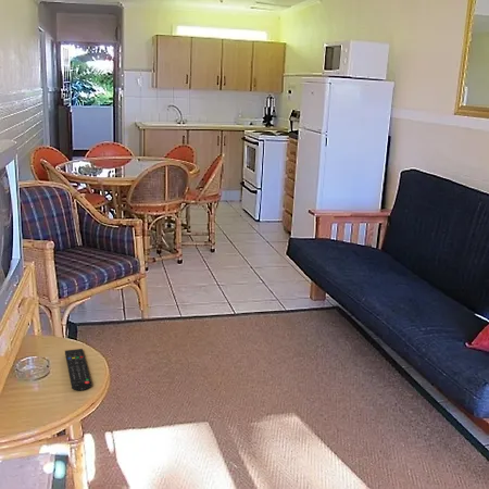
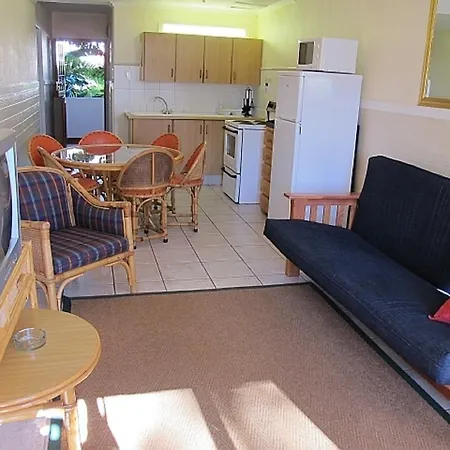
- remote control [64,348,92,391]
